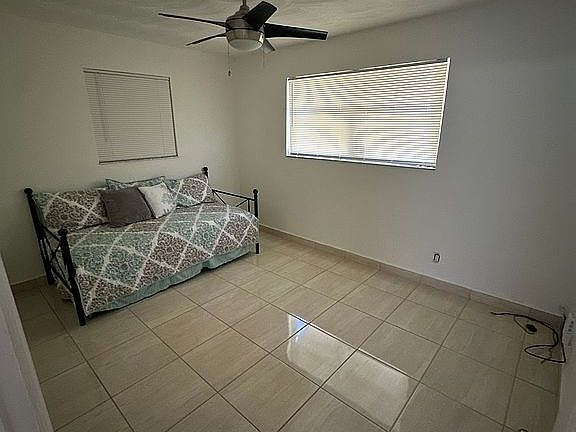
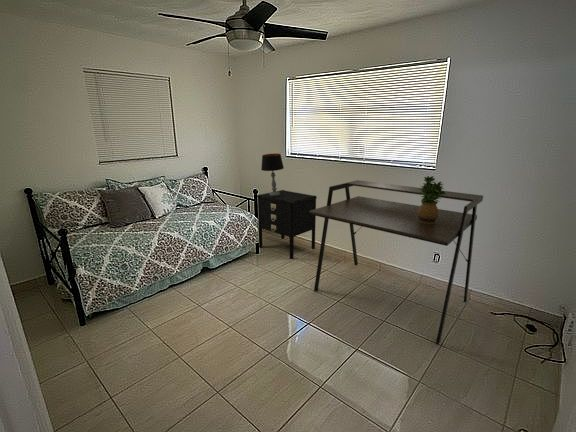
+ nightstand [256,189,318,260]
+ potted plant [417,175,446,224]
+ desk [309,179,484,345]
+ table lamp [260,153,285,197]
